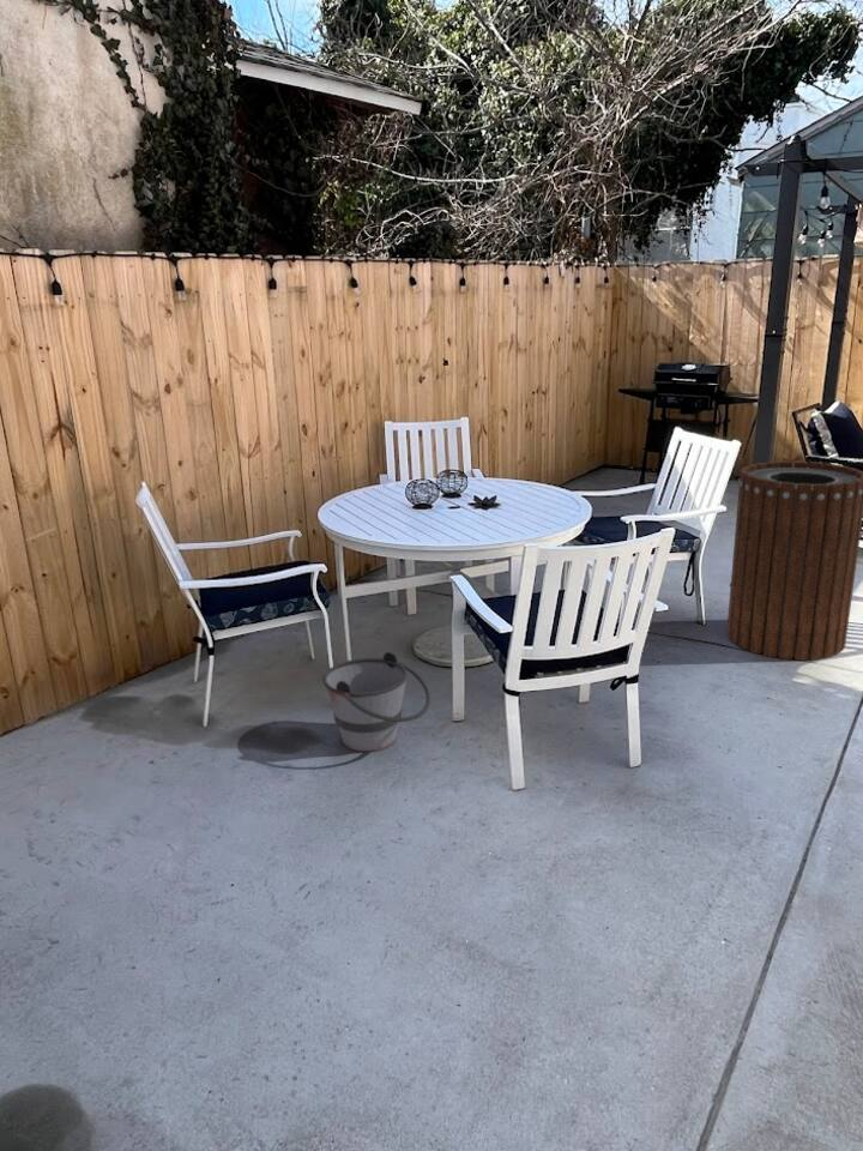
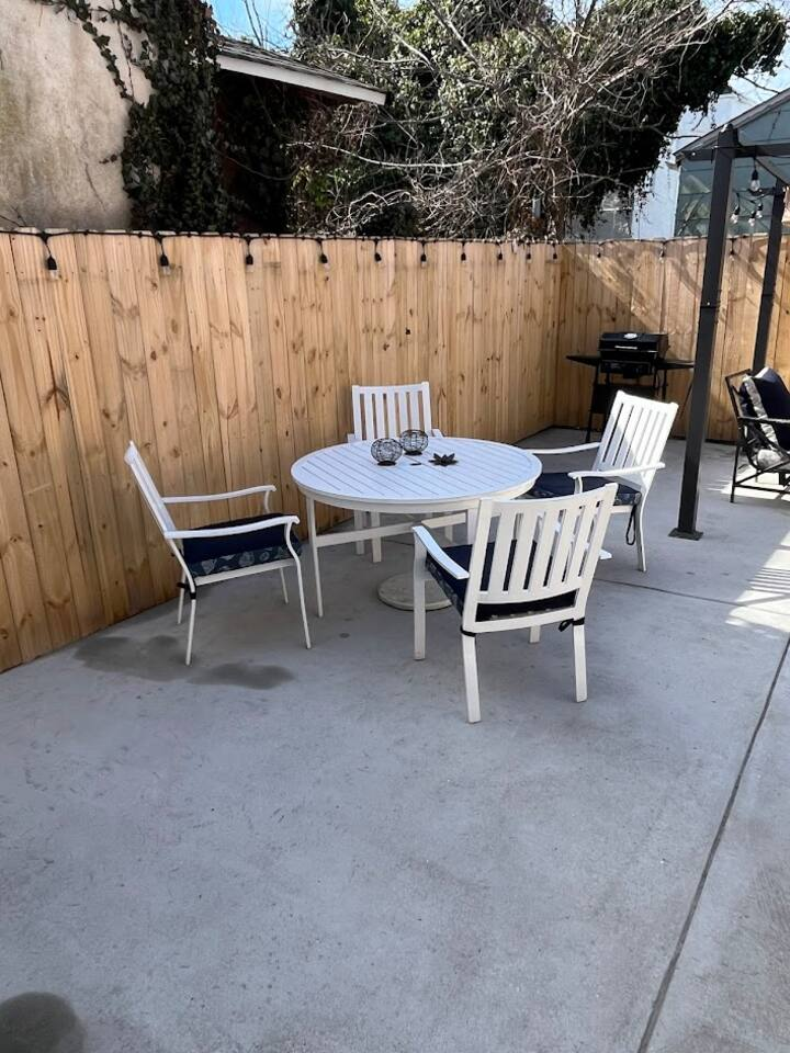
- trash can [725,460,863,662]
- bucket [321,651,432,753]
